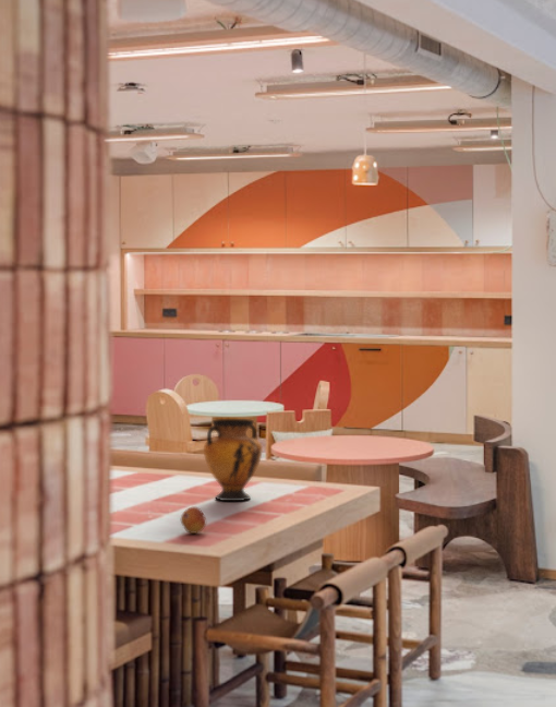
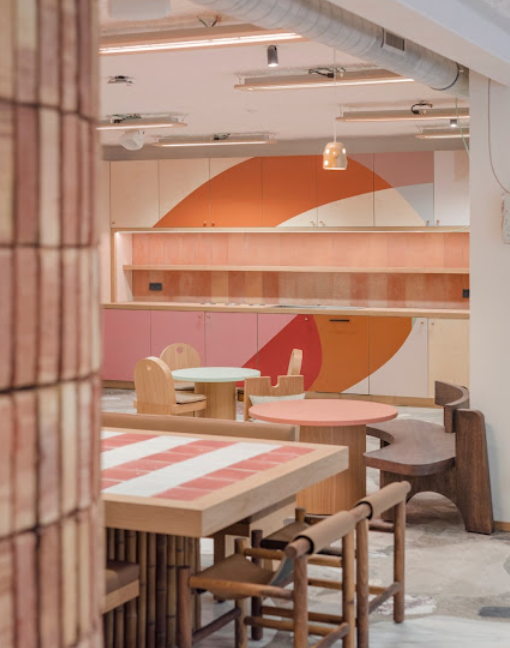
- vase [203,418,264,502]
- fruit [180,505,207,535]
